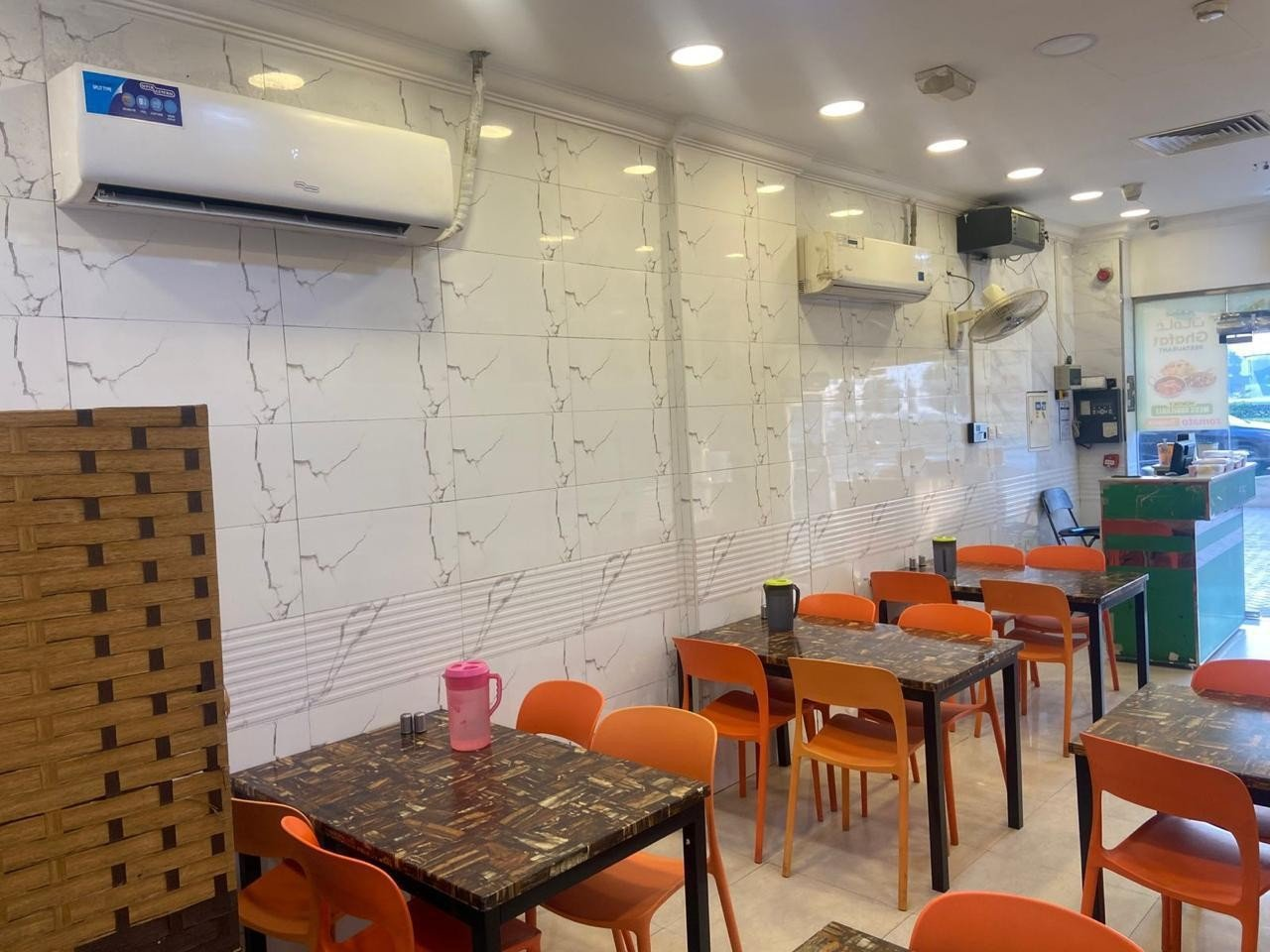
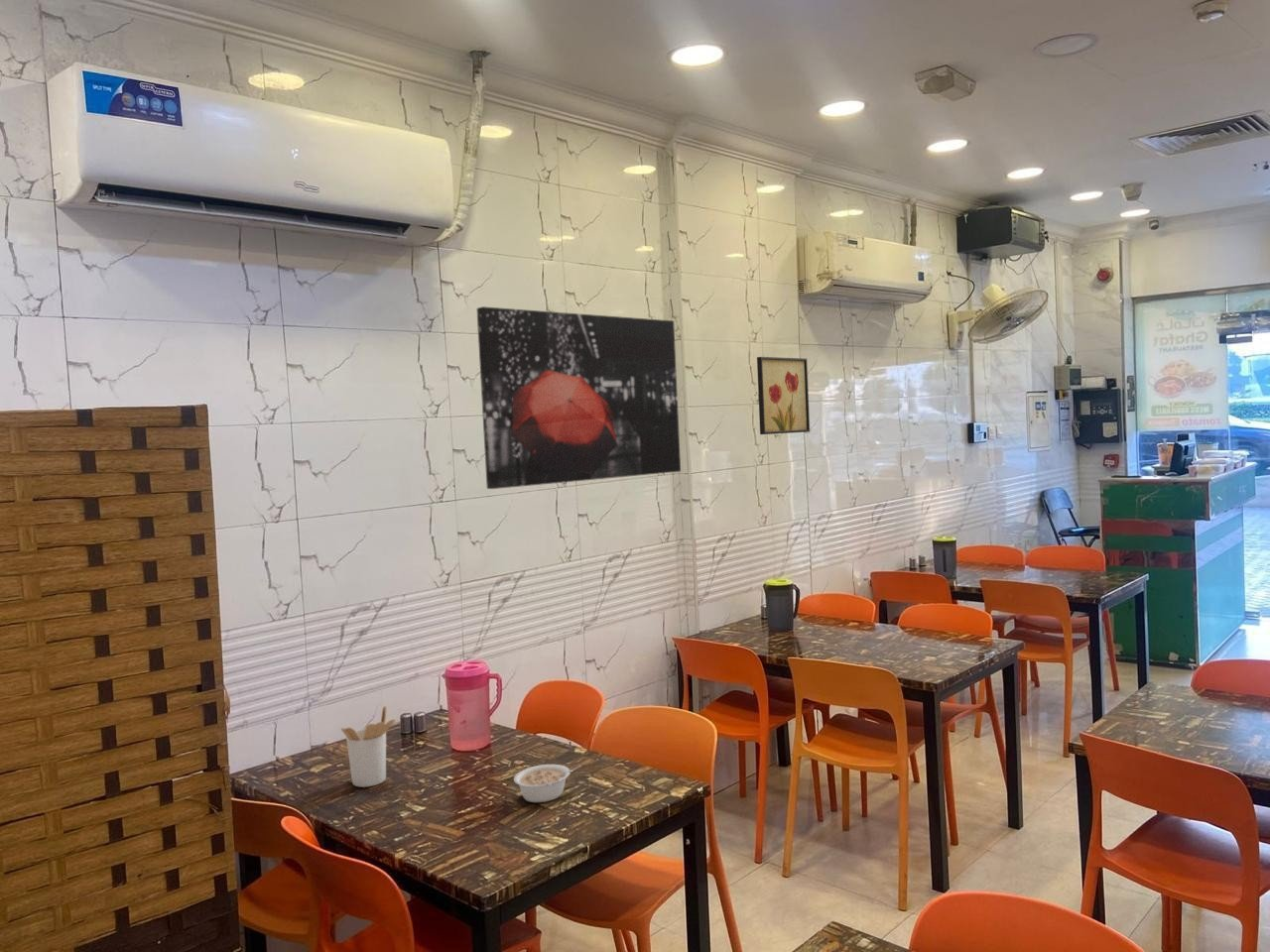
+ wall art [476,305,682,490]
+ utensil holder [340,705,396,788]
+ wall art [756,356,811,435]
+ legume [513,764,582,803]
